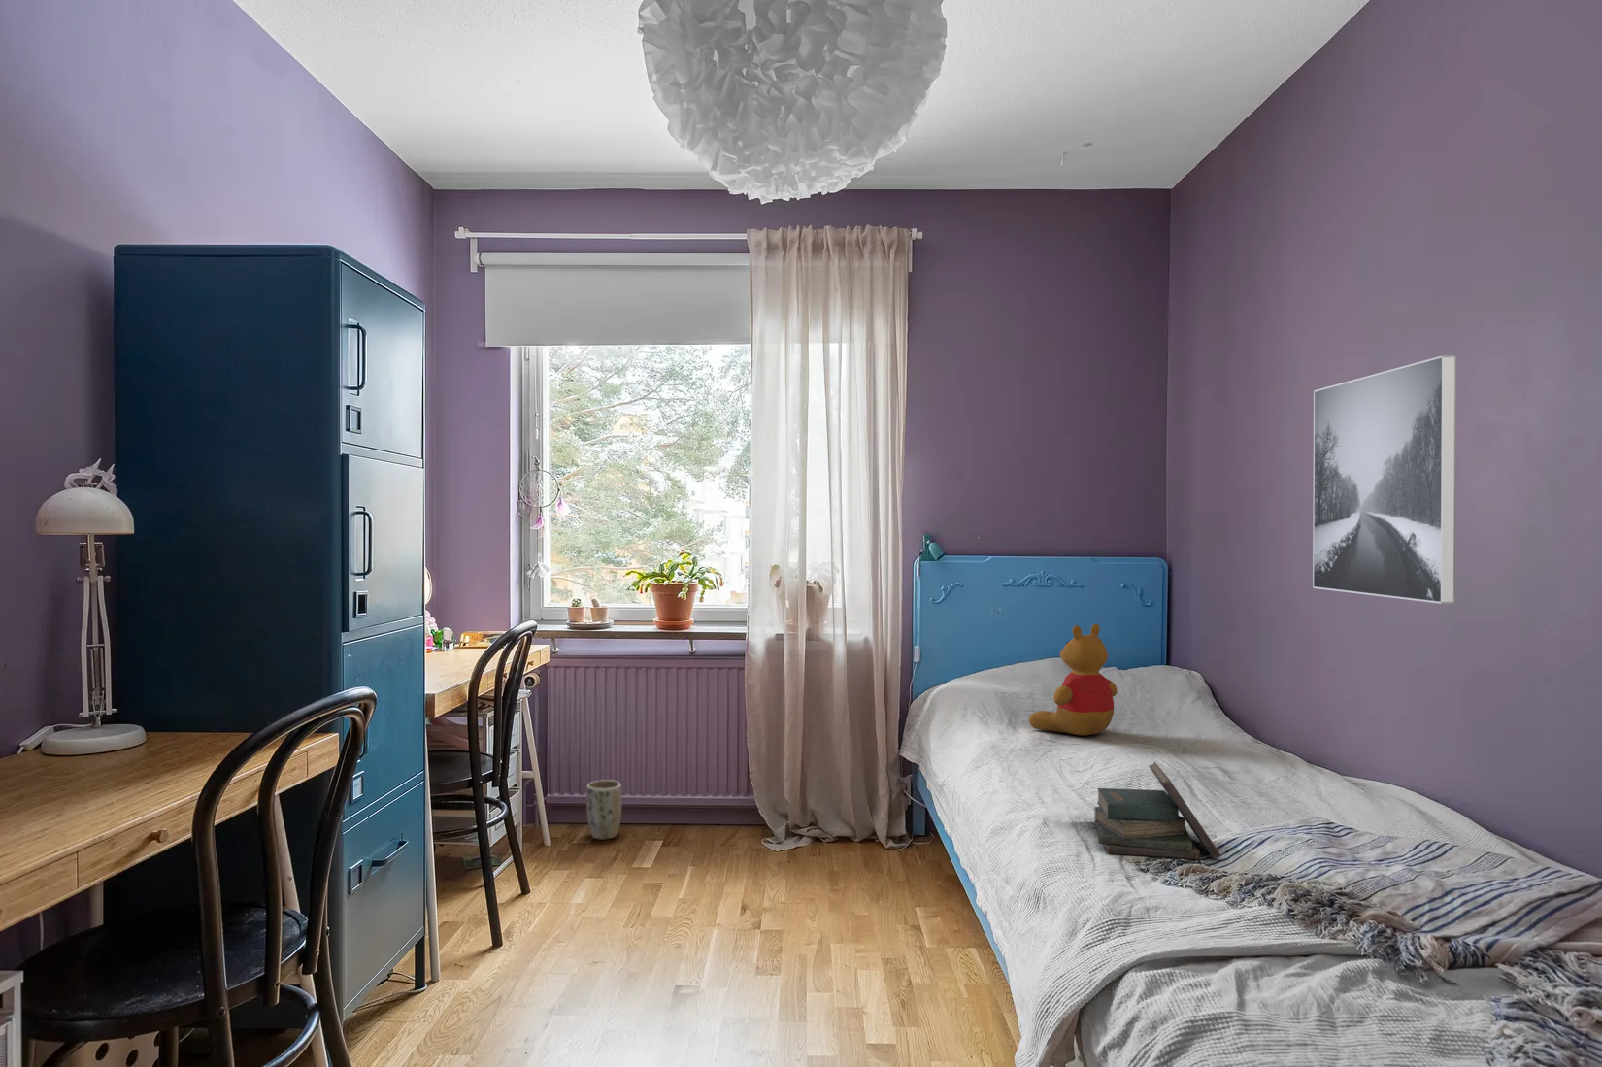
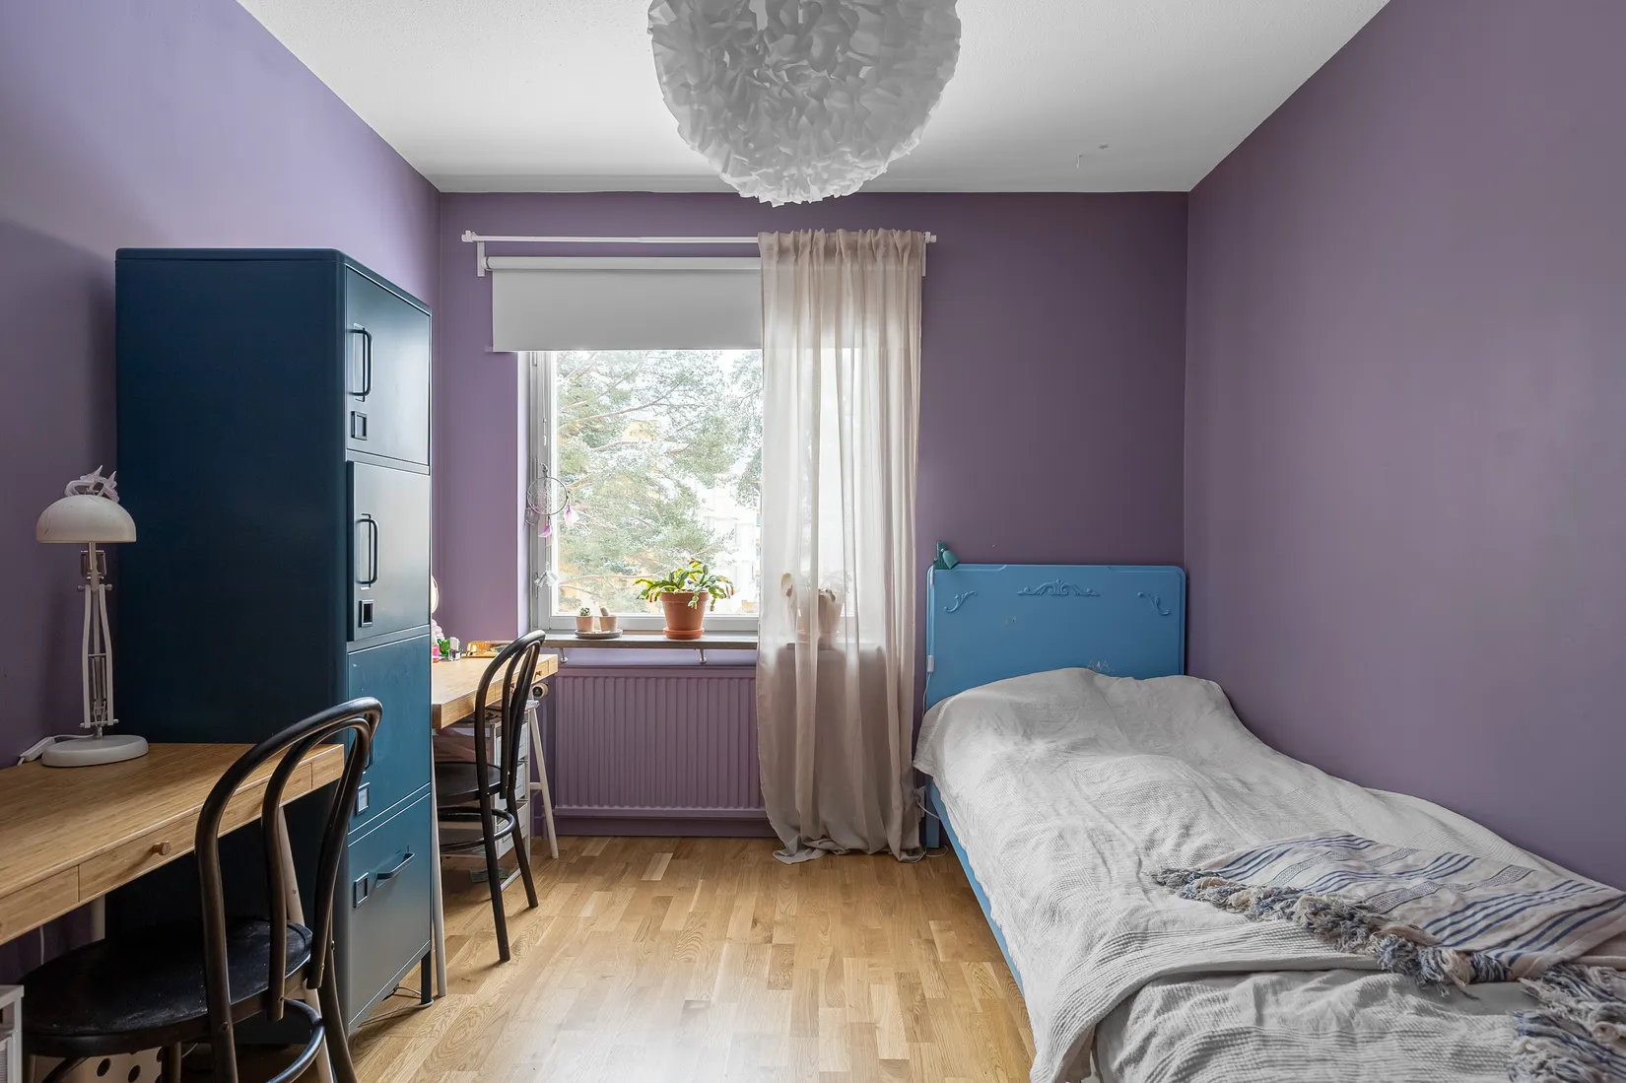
- teddy bear [1028,623,1118,737]
- plant pot [586,779,623,841]
- book [1093,761,1222,860]
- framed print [1311,355,1458,605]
